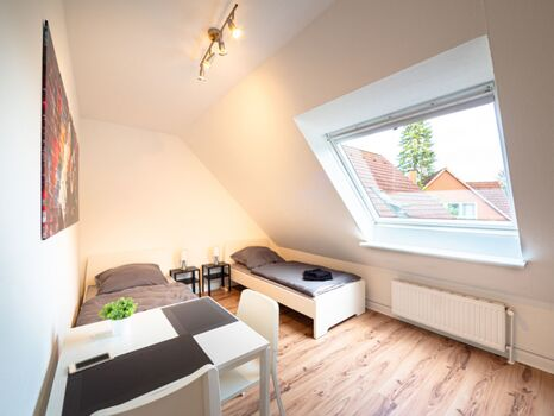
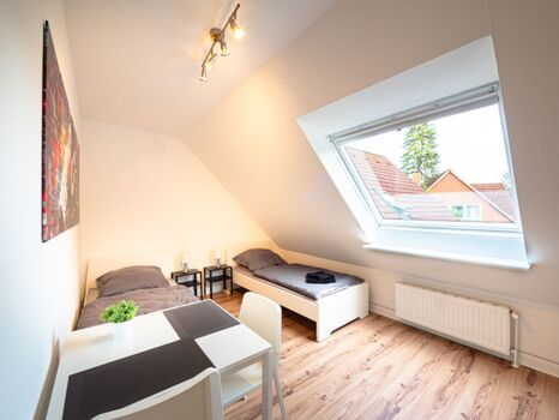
- cell phone [68,349,115,376]
